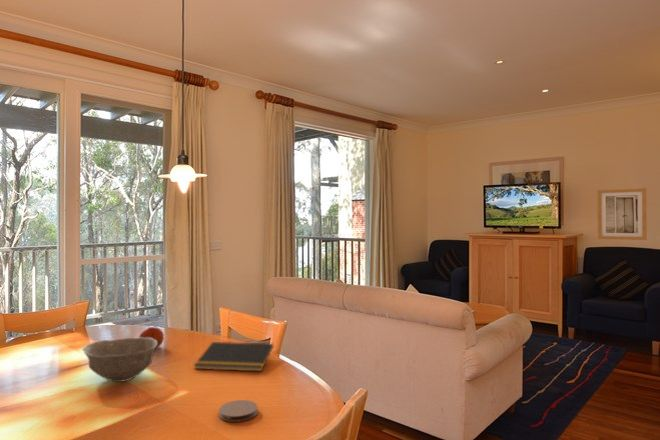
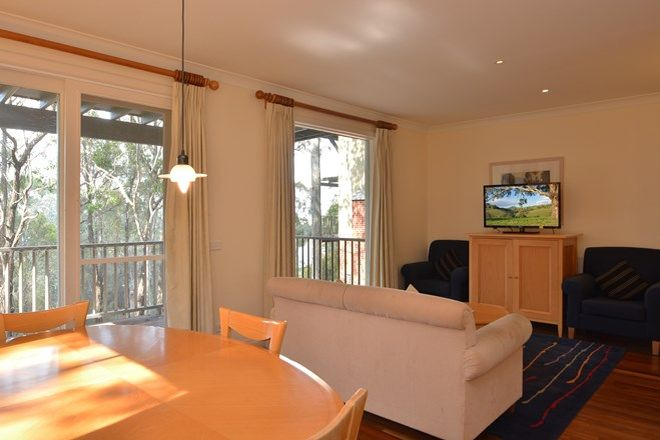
- coaster [218,399,259,423]
- wall art [597,188,648,241]
- fruit [138,326,165,349]
- bowl [81,337,157,383]
- notepad [193,341,274,372]
